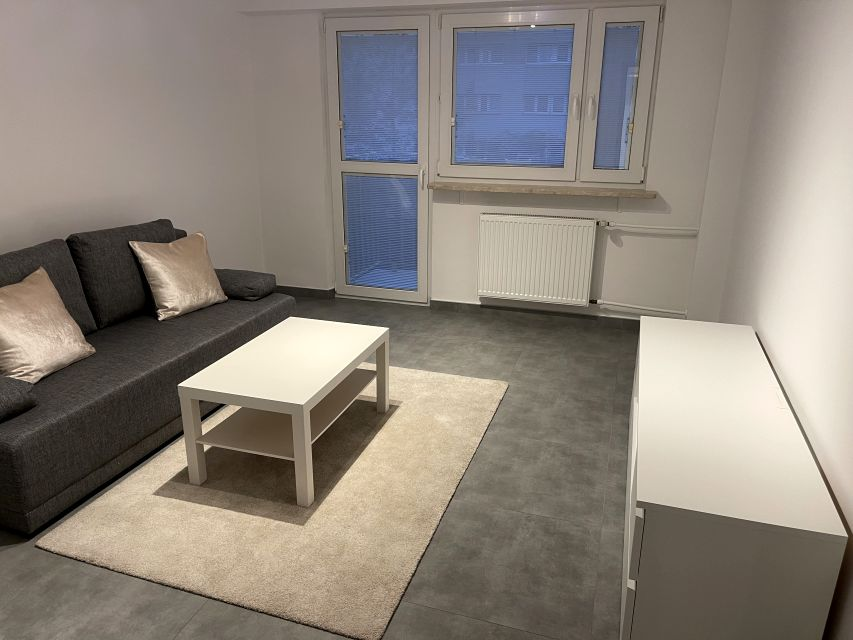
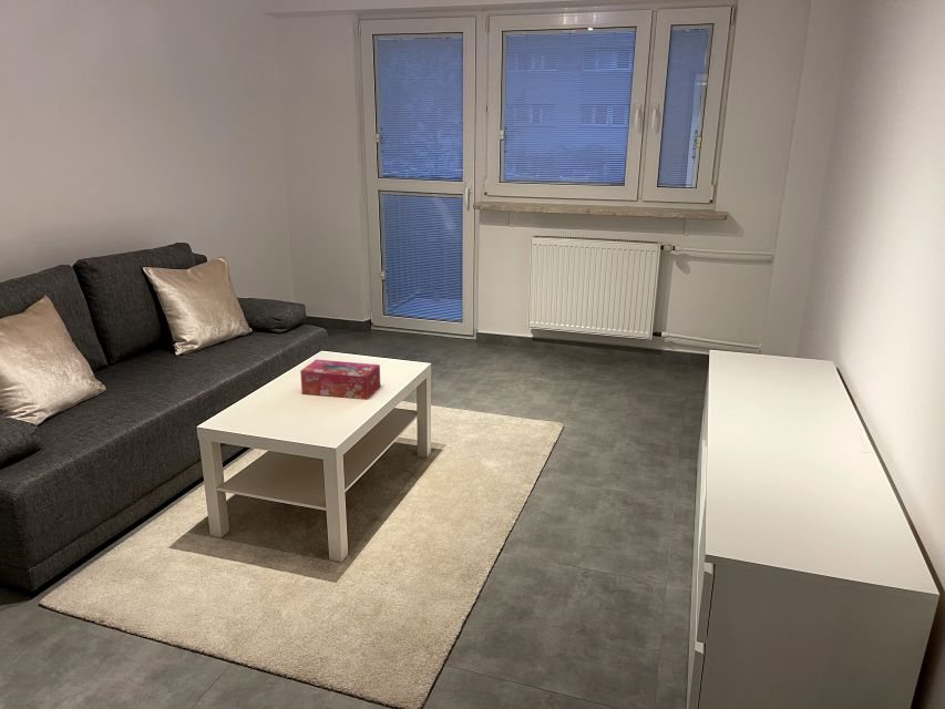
+ tissue box [299,358,381,401]
